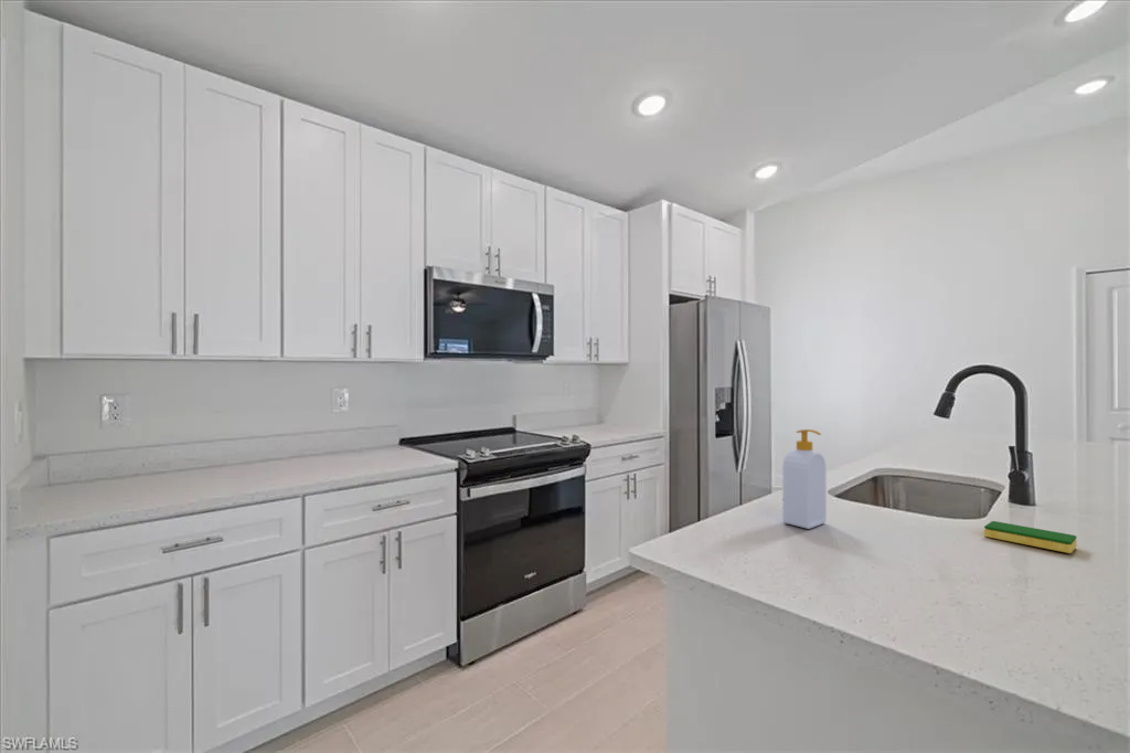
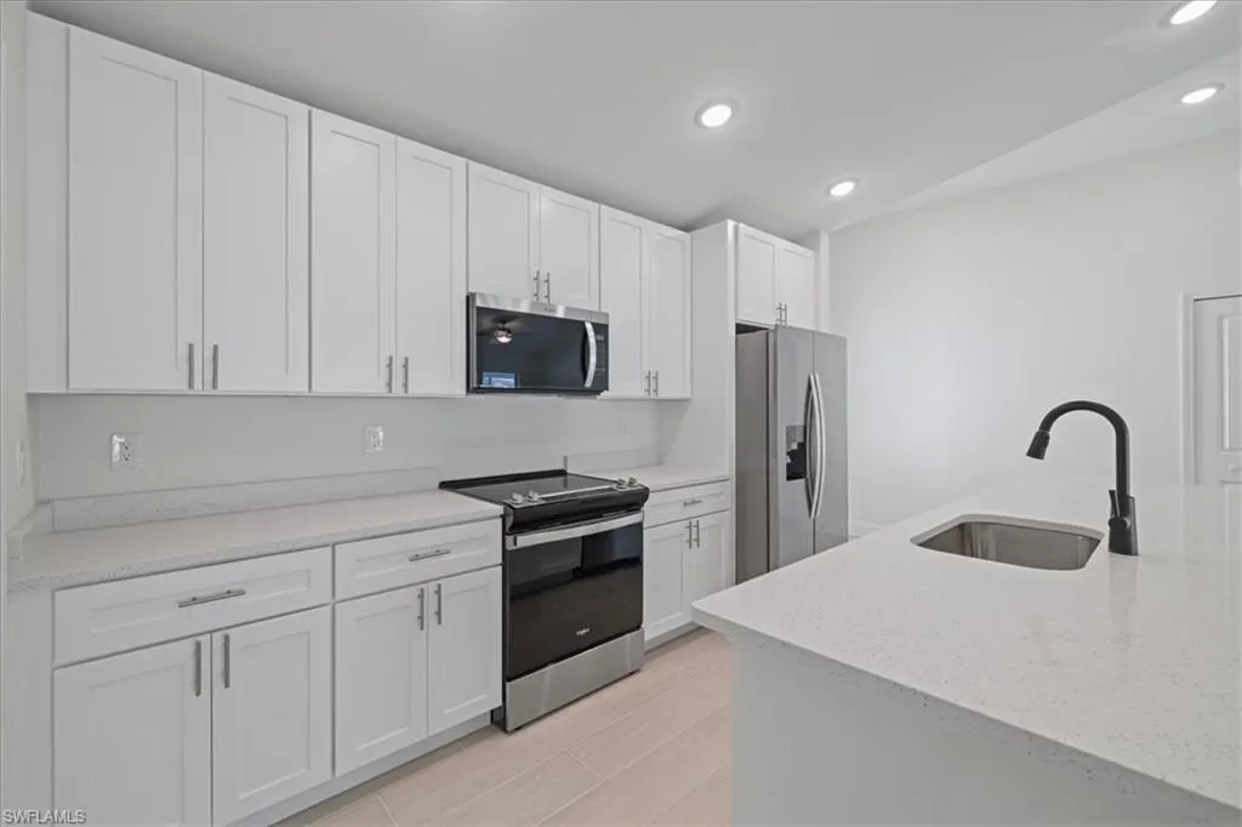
- soap bottle [782,428,828,530]
- dish sponge [983,520,1078,554]
